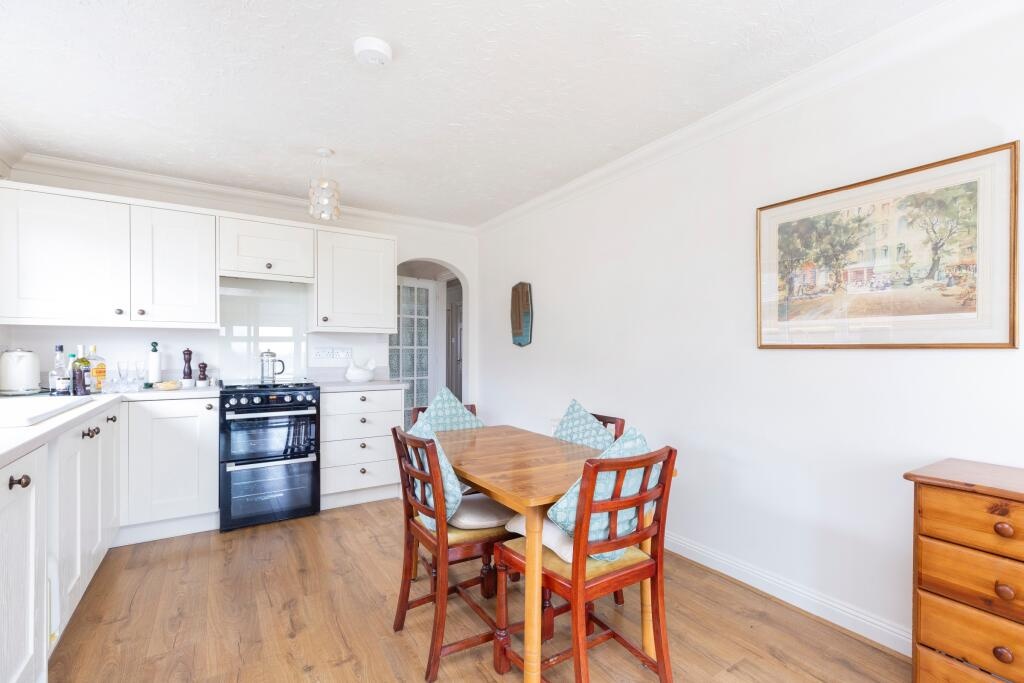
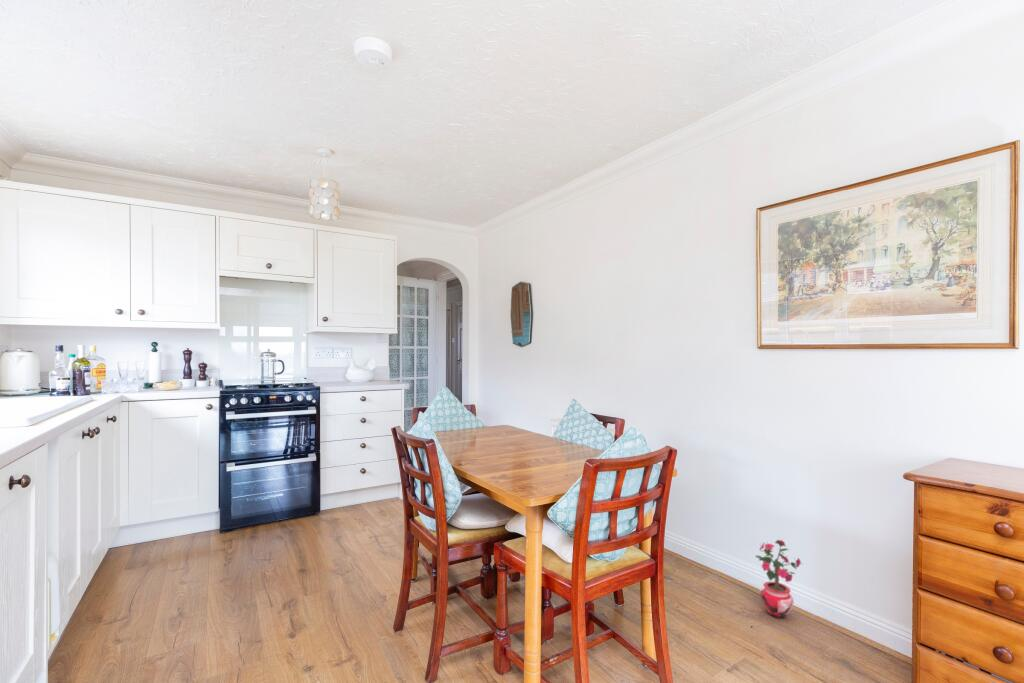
+ potted plant [755,538,804,619]
